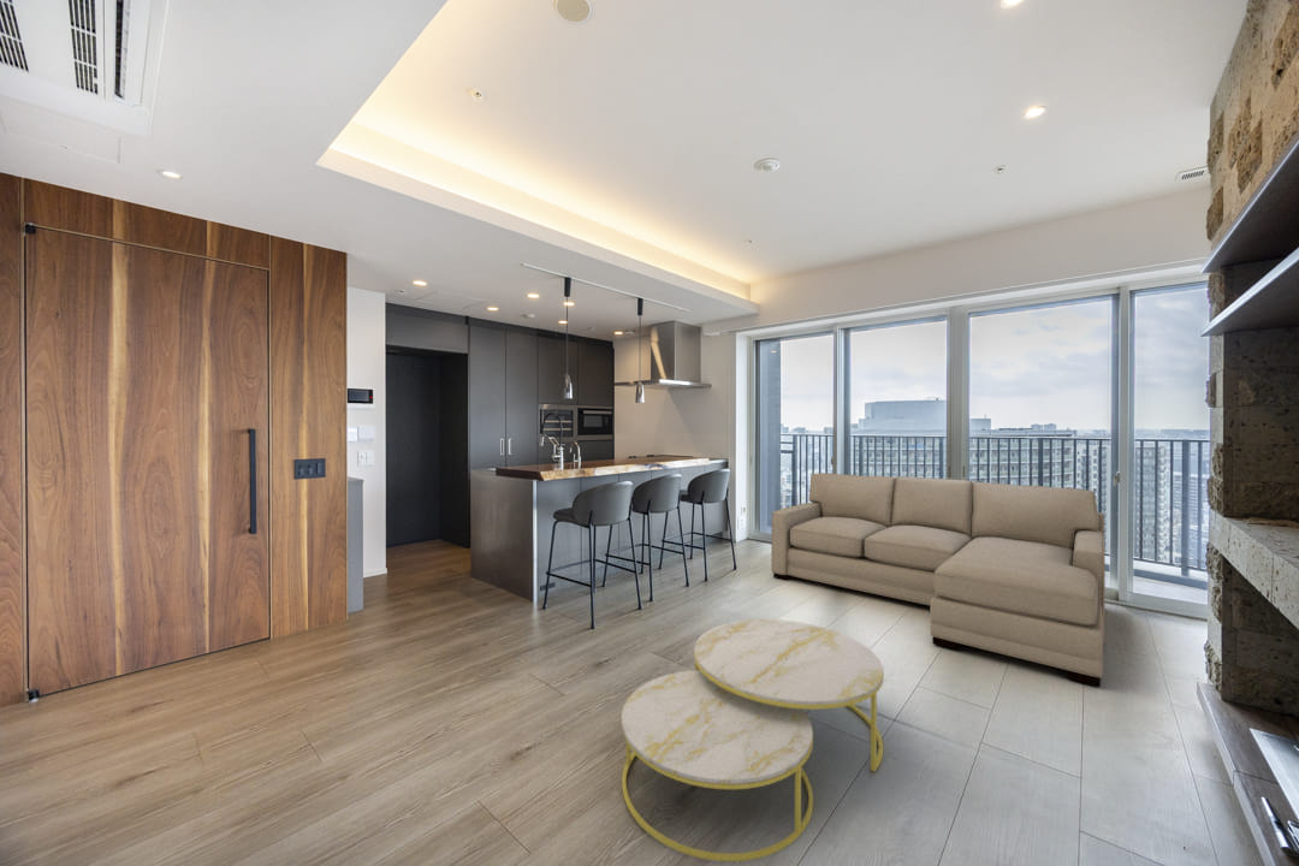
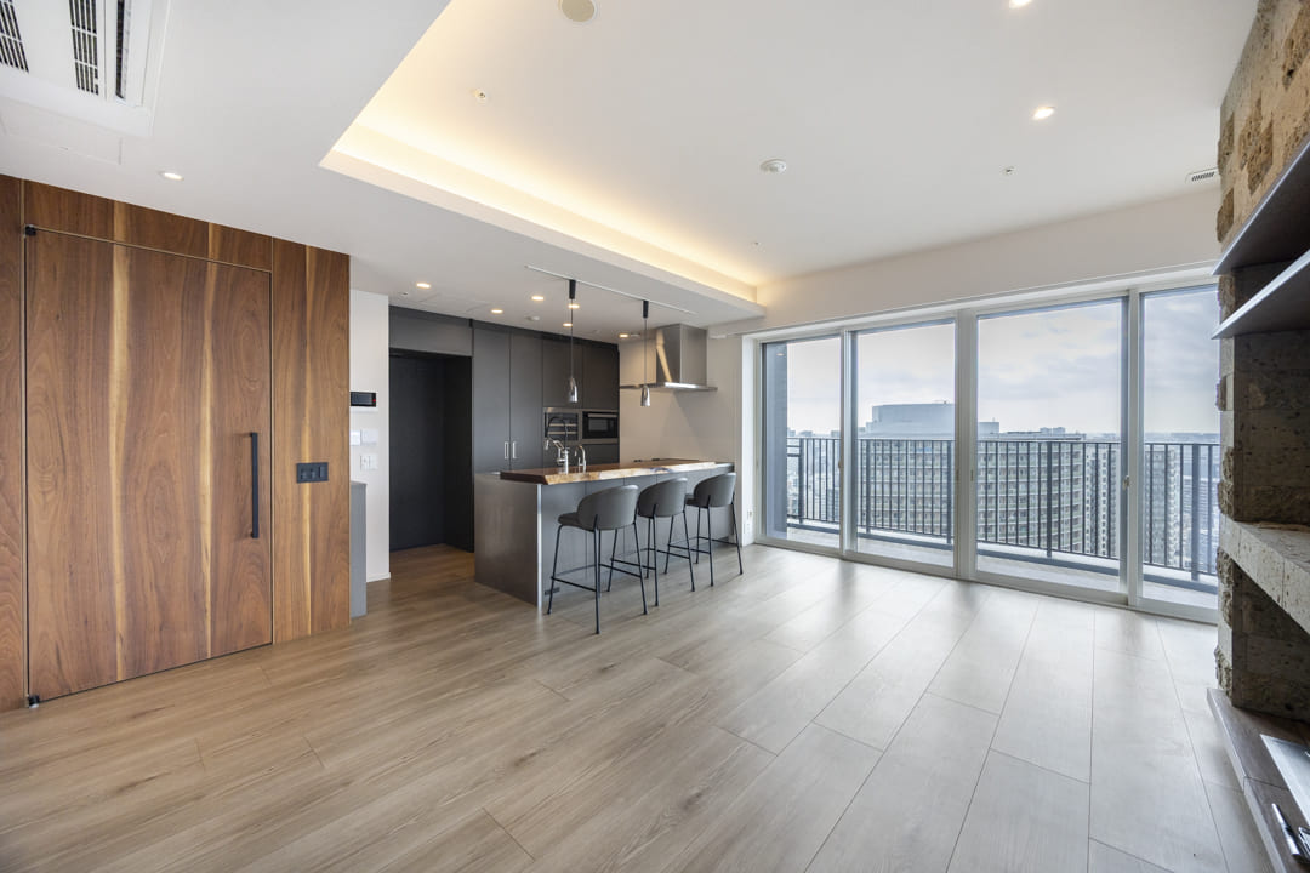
- sofa [771,471,1107,688]
- coffee table [621,618,885,862]
